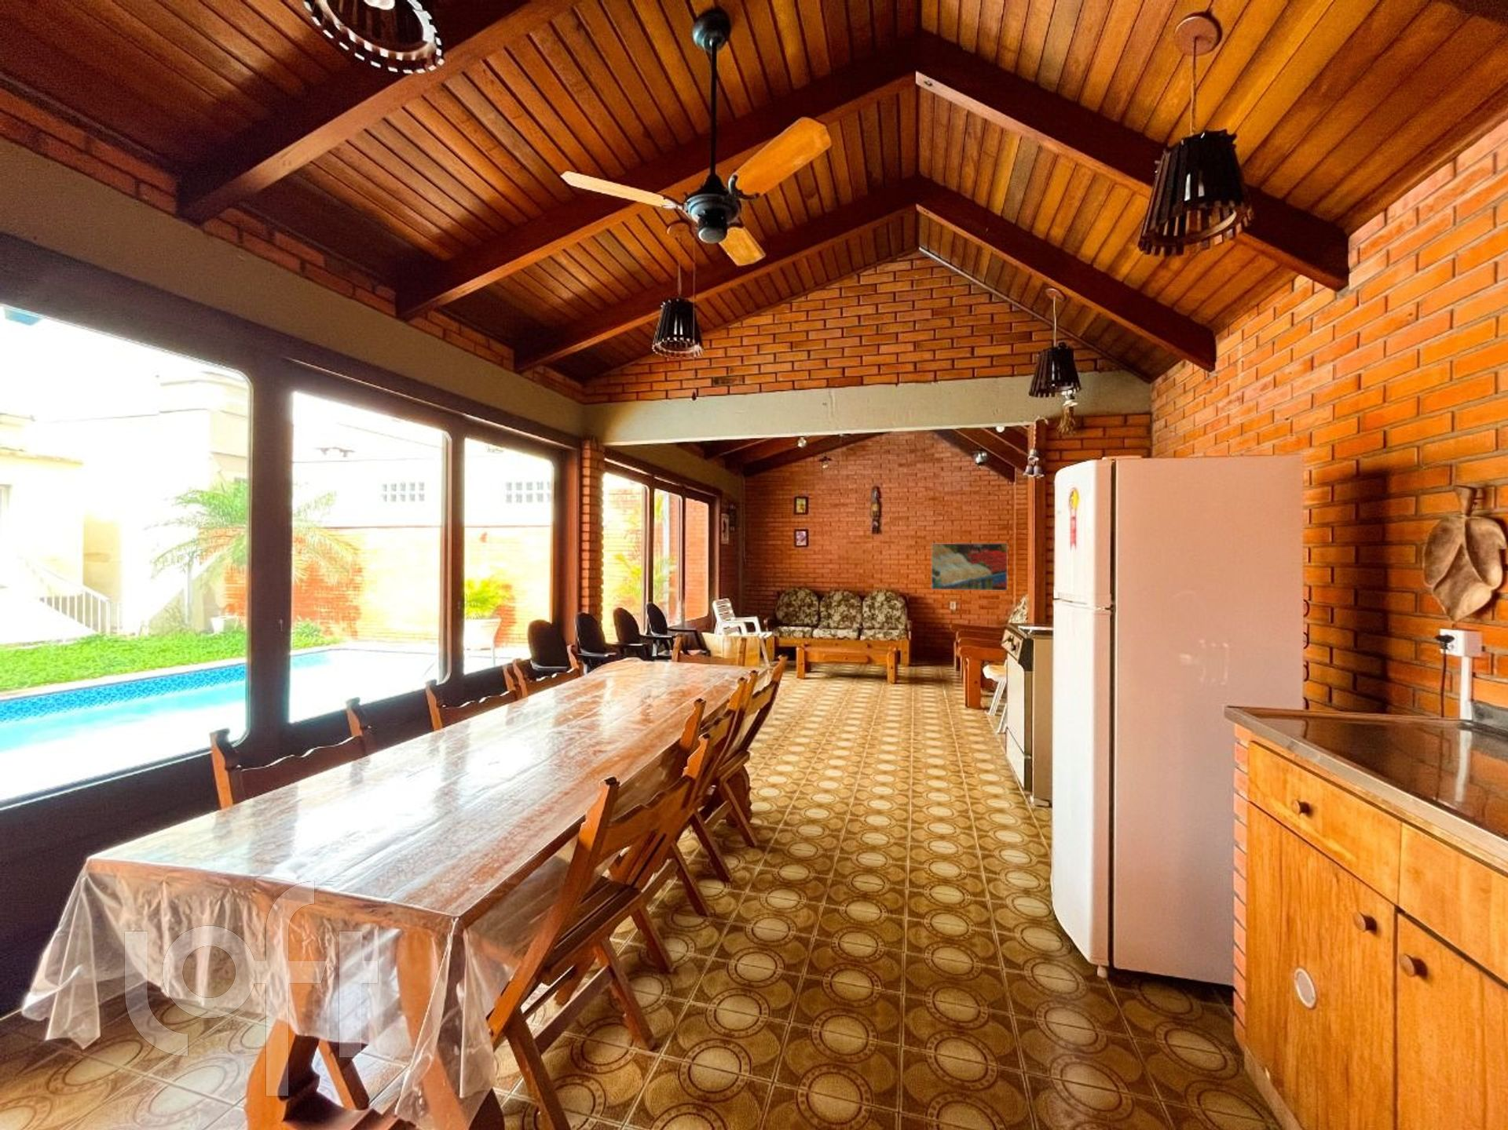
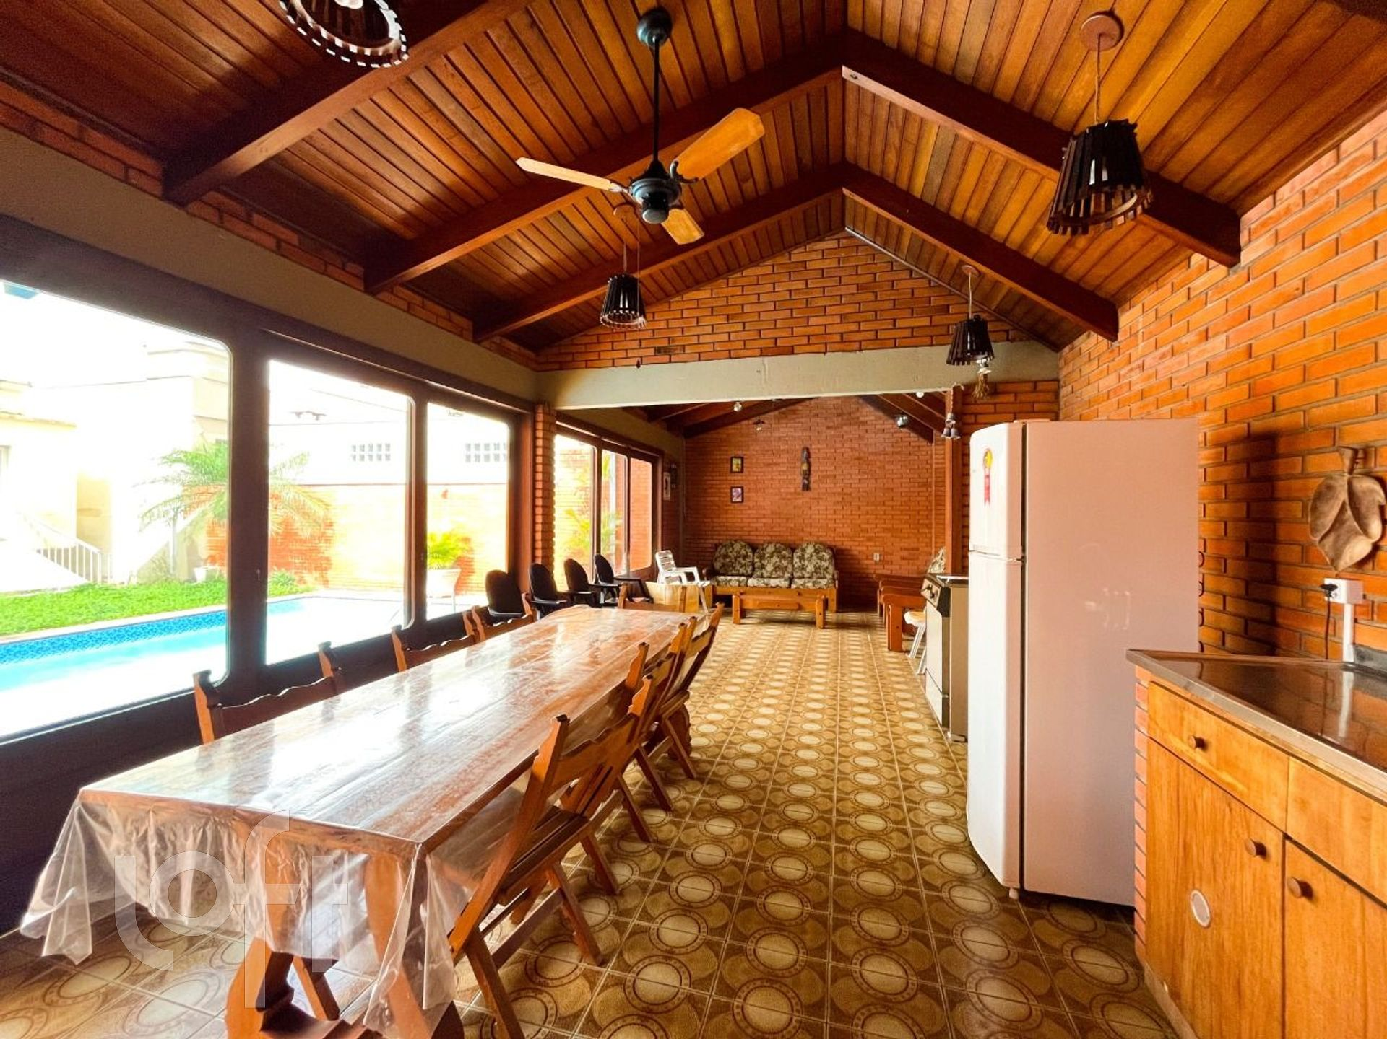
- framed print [931,542,1008,591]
